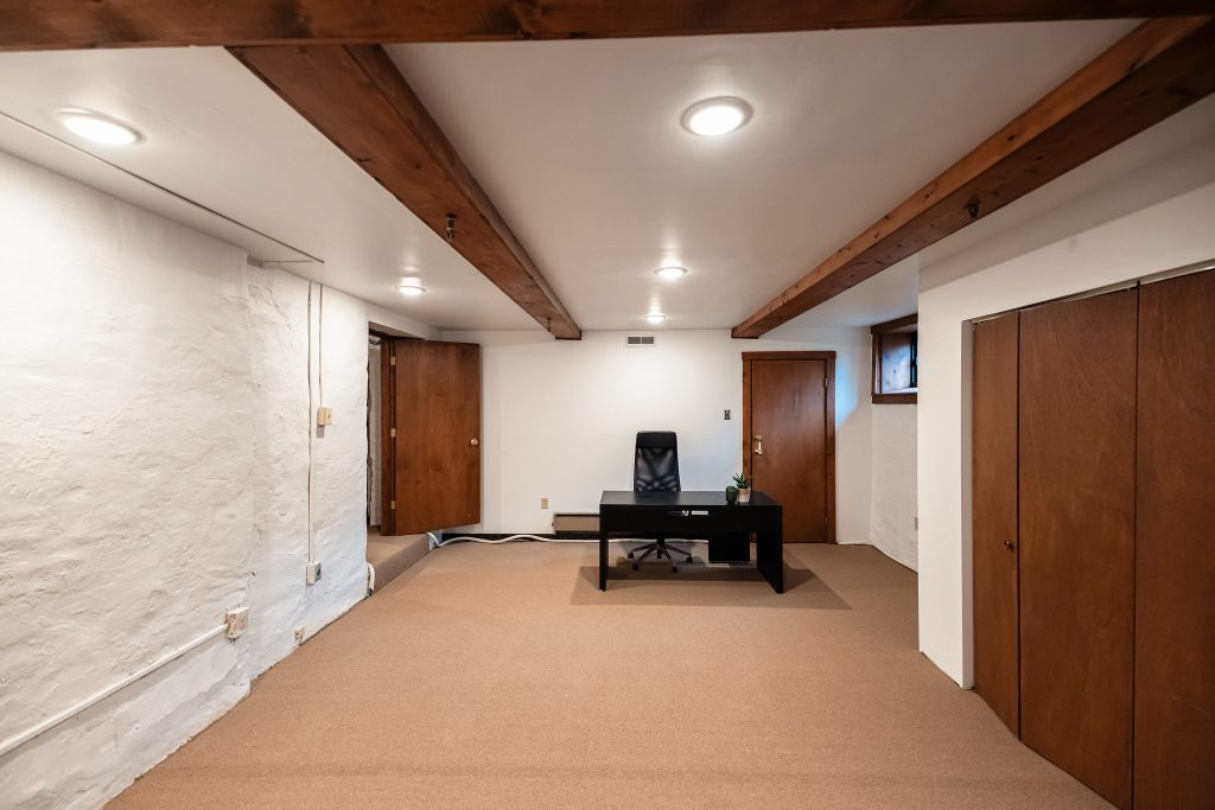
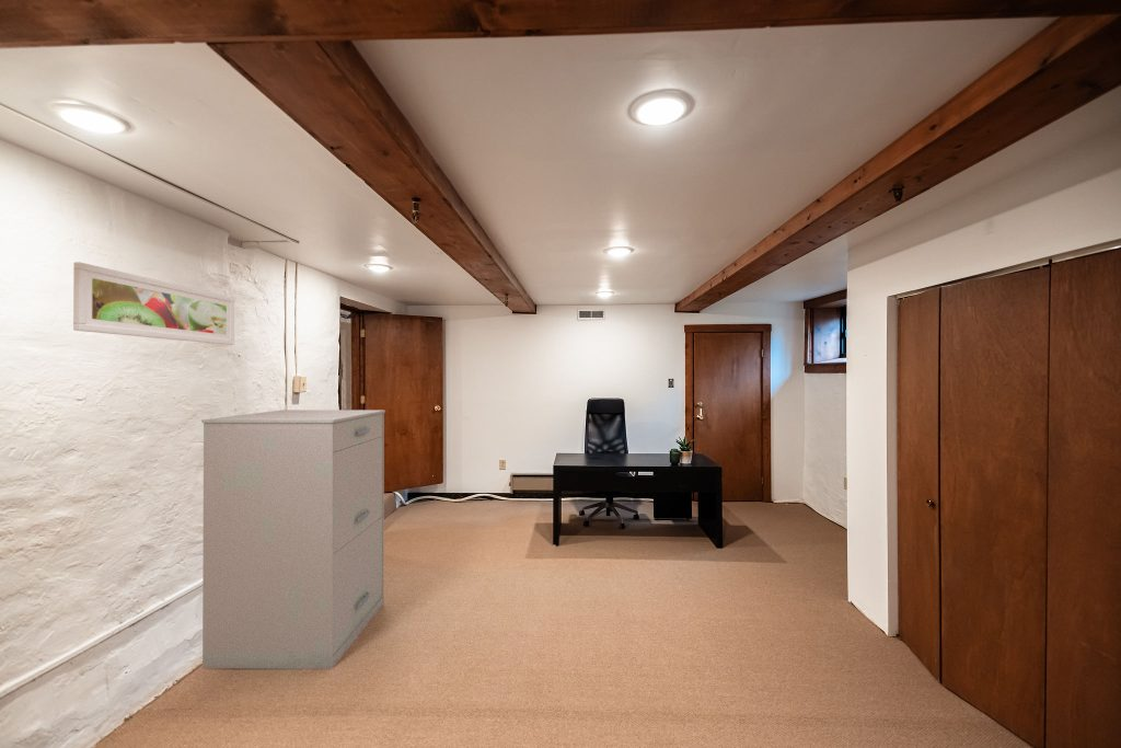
+ filing cabinet [200,408,386,670]
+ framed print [72,261,235,346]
